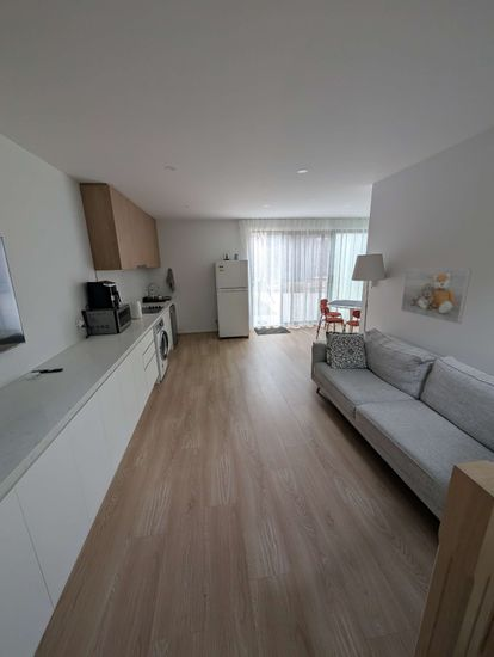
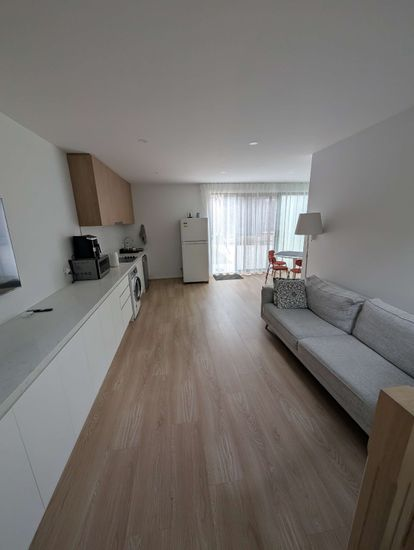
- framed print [400,268,473,325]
